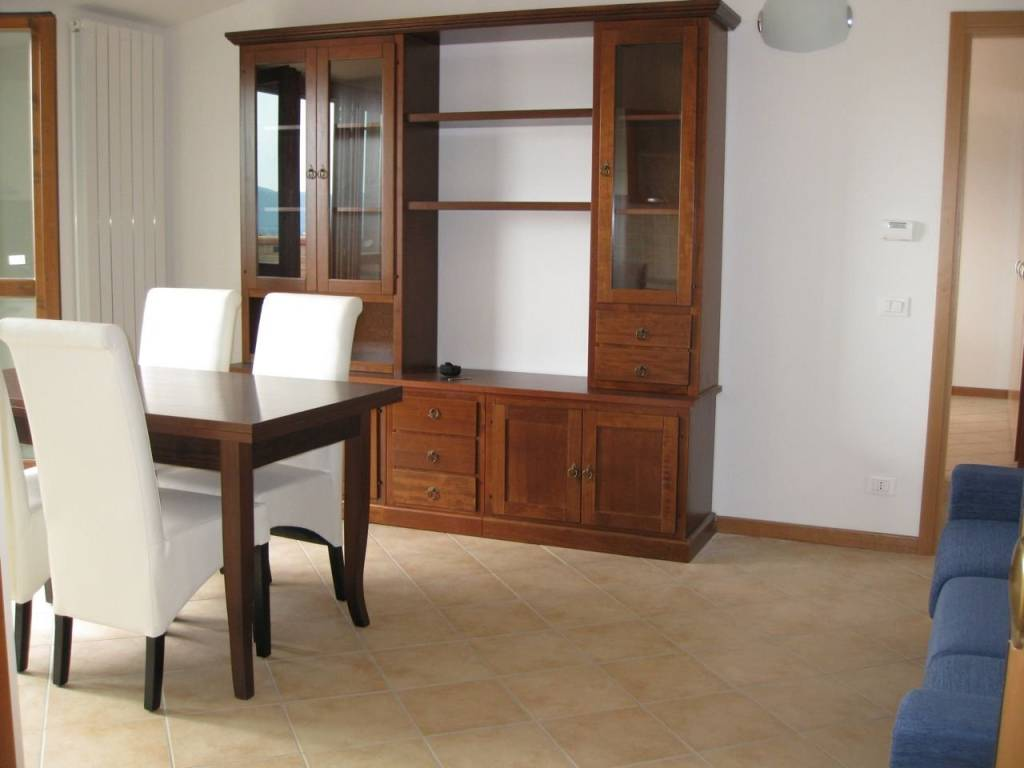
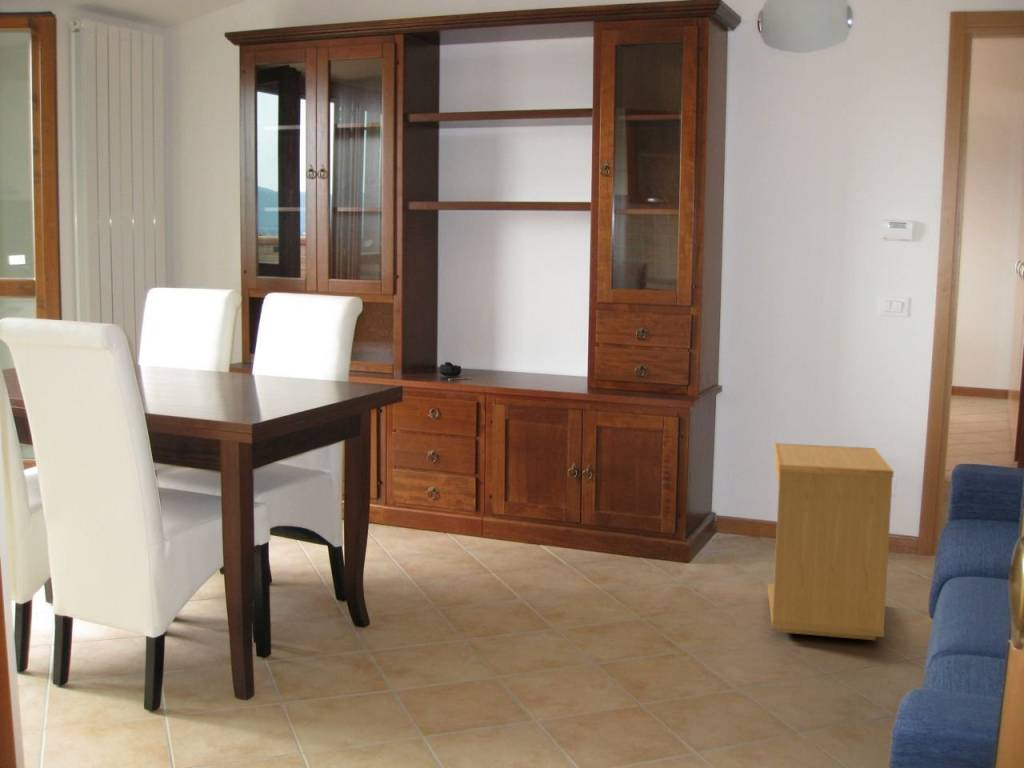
+ side table [767,442,895,641]
